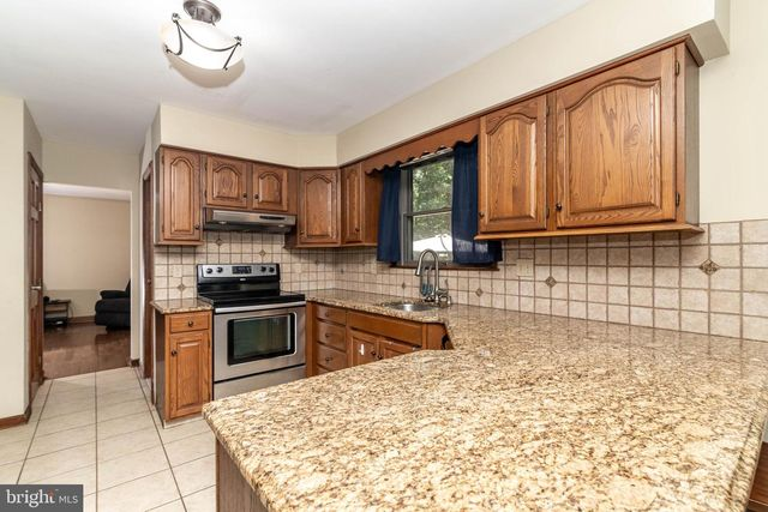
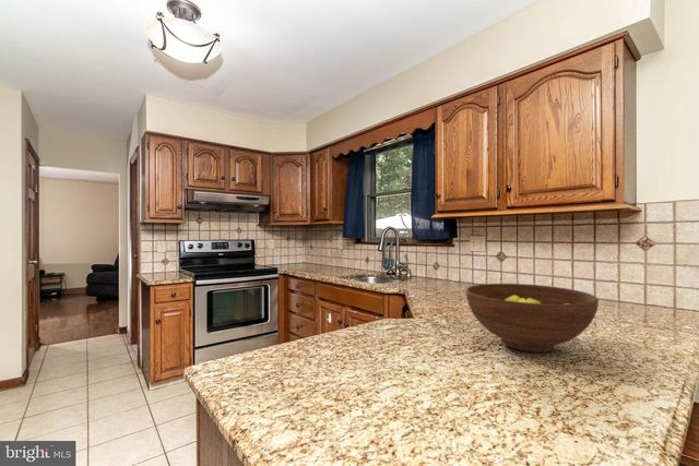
+ fruit bowl [465,283,600,354]
